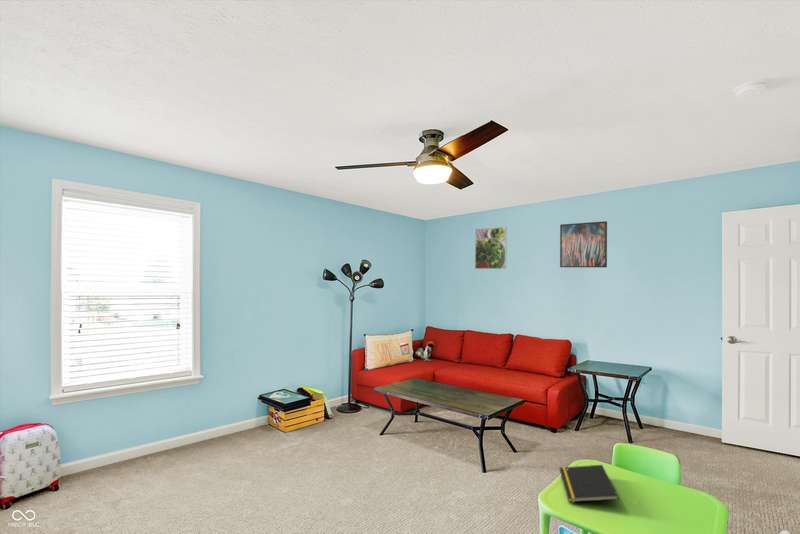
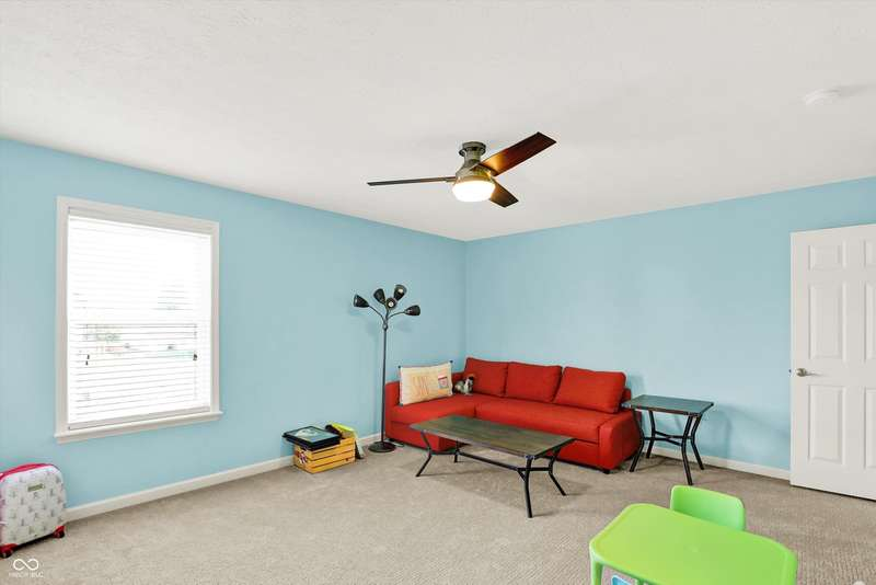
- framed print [474,226,508,270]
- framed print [559,220,608,268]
- notepad [558,464,620,503]
